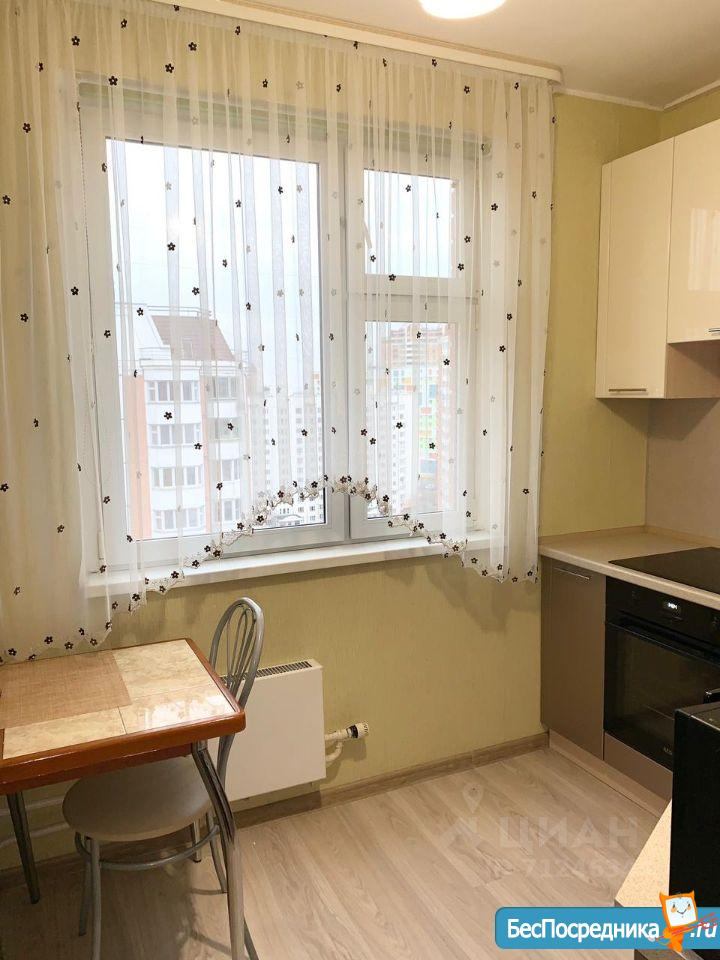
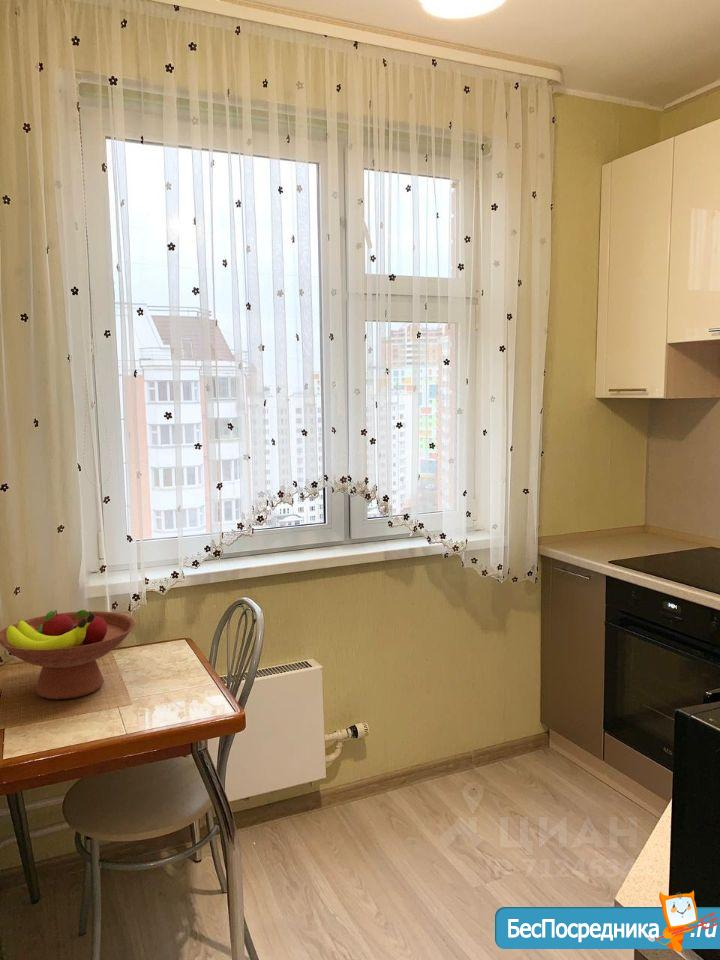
+ fruit bowl [0,609,136,700]
